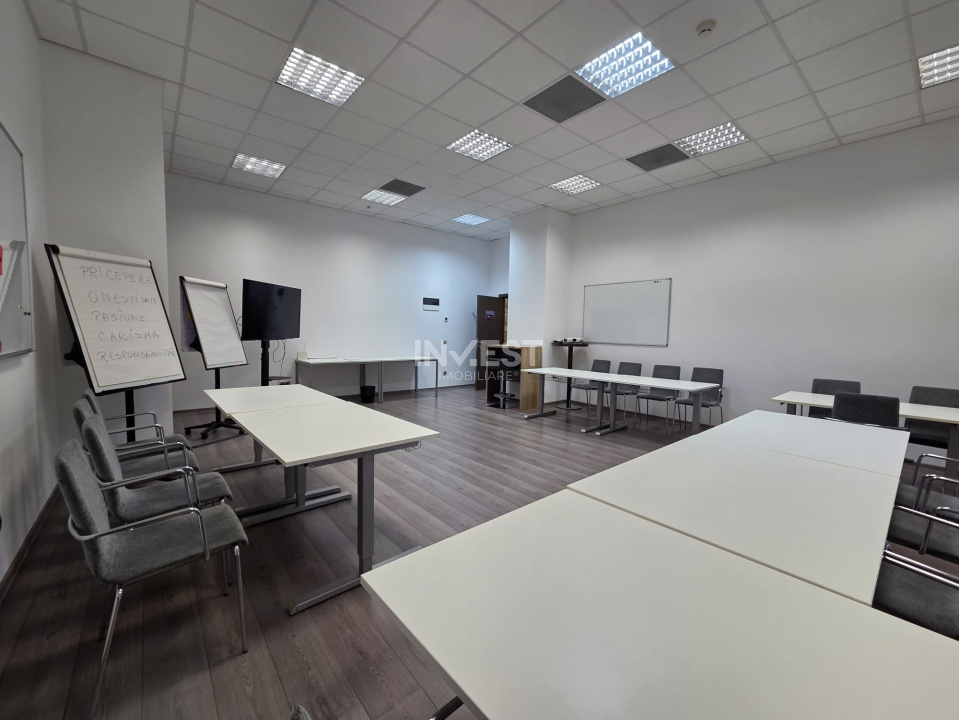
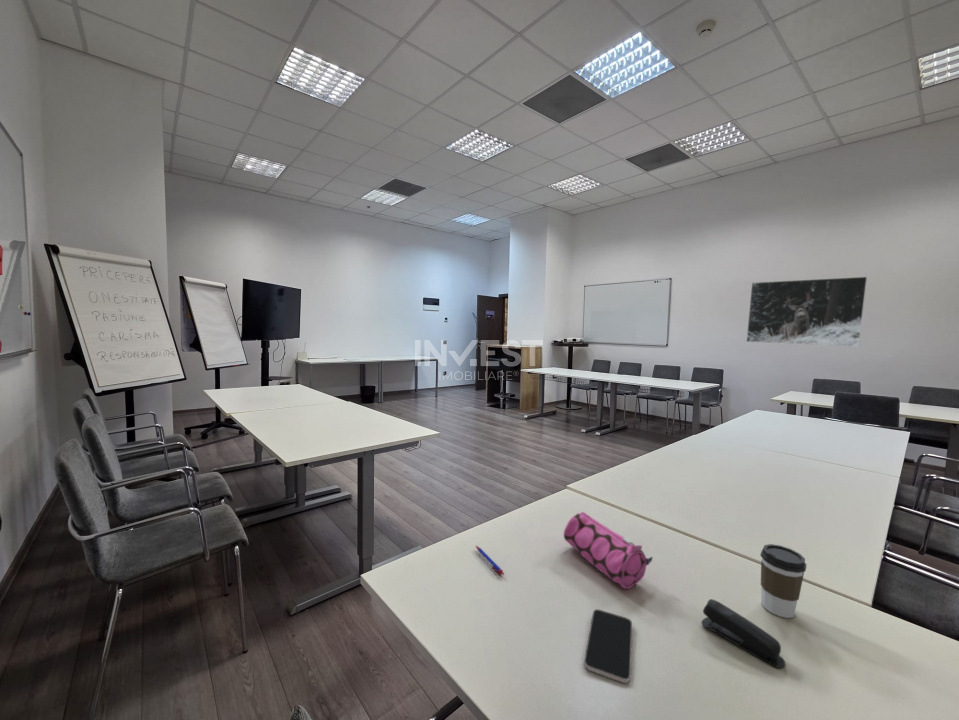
+ coffee cup [759,543,807,619]
+ stapler [700,598,786,669]
+ smartphone [583,608,633,684]
+ pen [475,545,505,576]
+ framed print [745,276,868,348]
+ pencil case [563,511,654,590]
